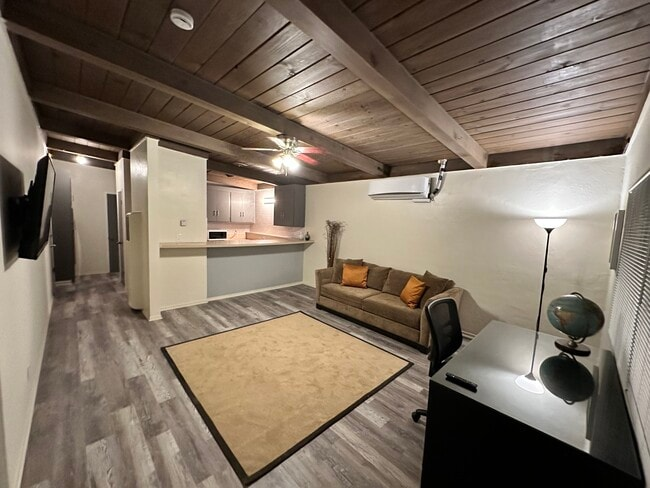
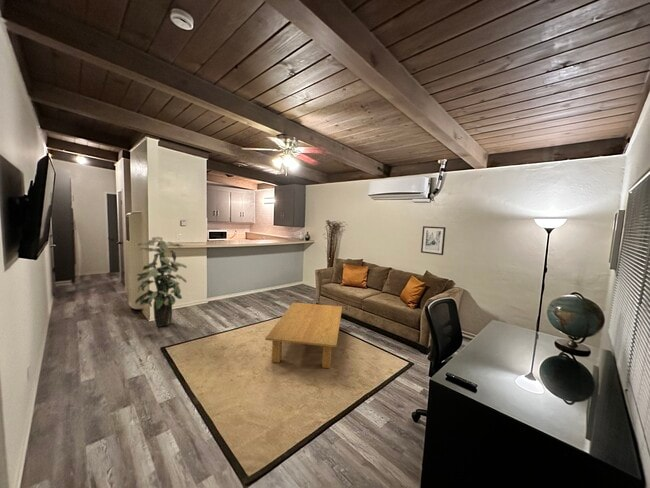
+ wall art [420,225,447,256]
+ coffee table [264,302,343,369]
+ indoor plant [134,236,188,328]
